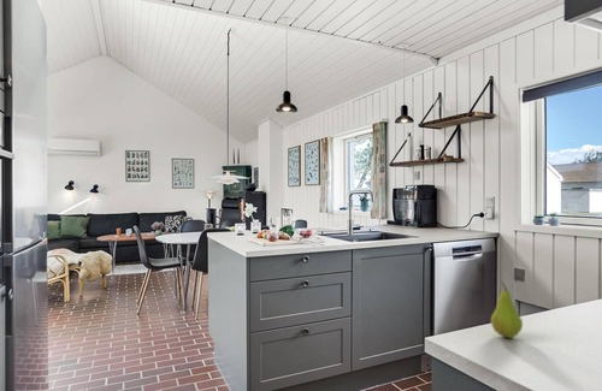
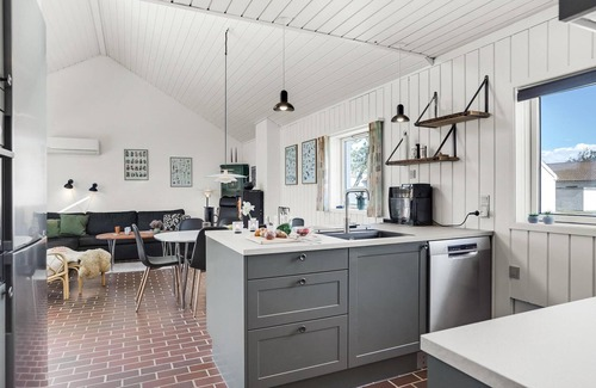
- fruit [490,280,524,339]
